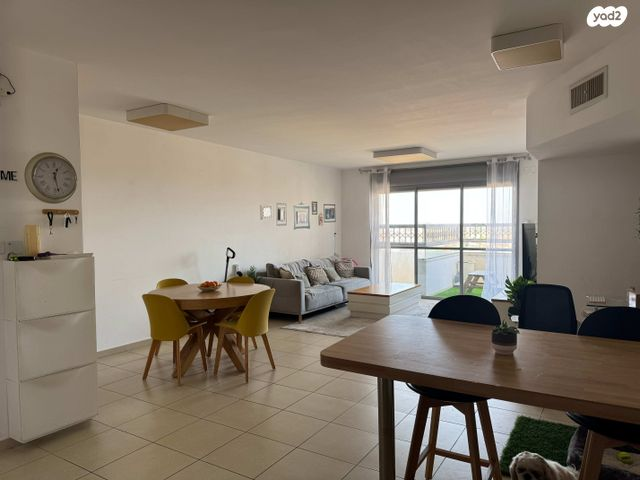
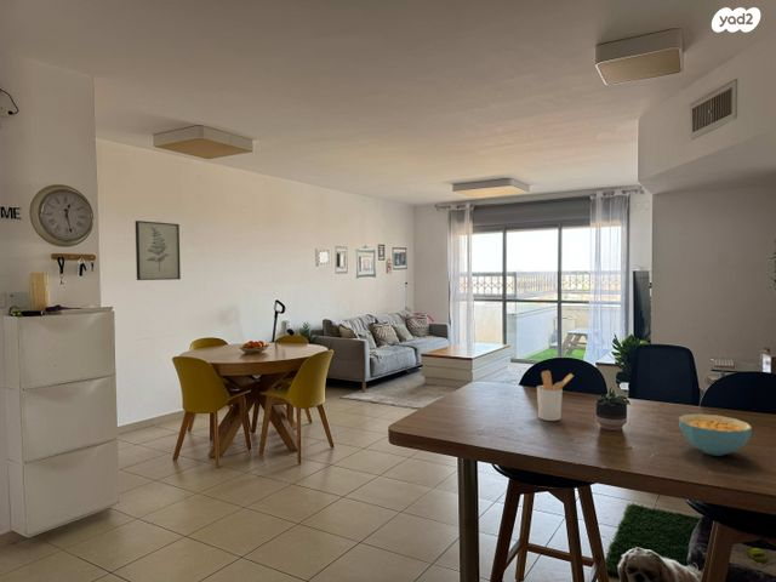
+ cereal bowl [678,412,753,457]
+ wall art [135,219,182,281]
+ utensil holder [536,370,575,422]
